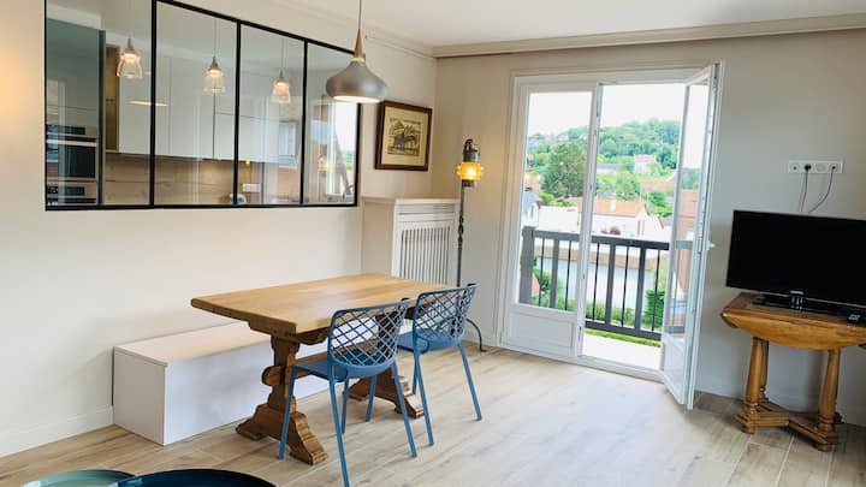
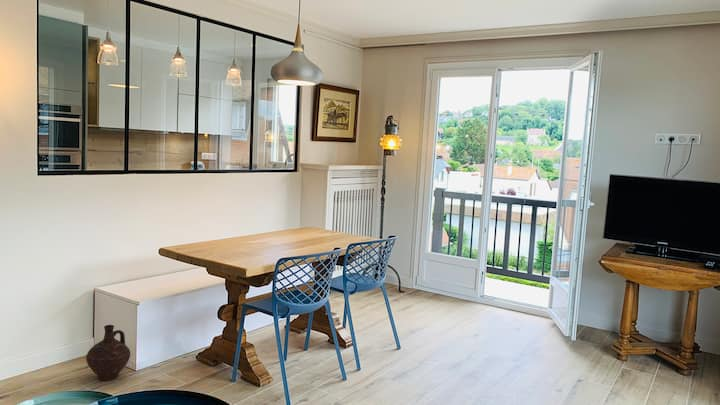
+ ceramic jug [85,324,131,382]
